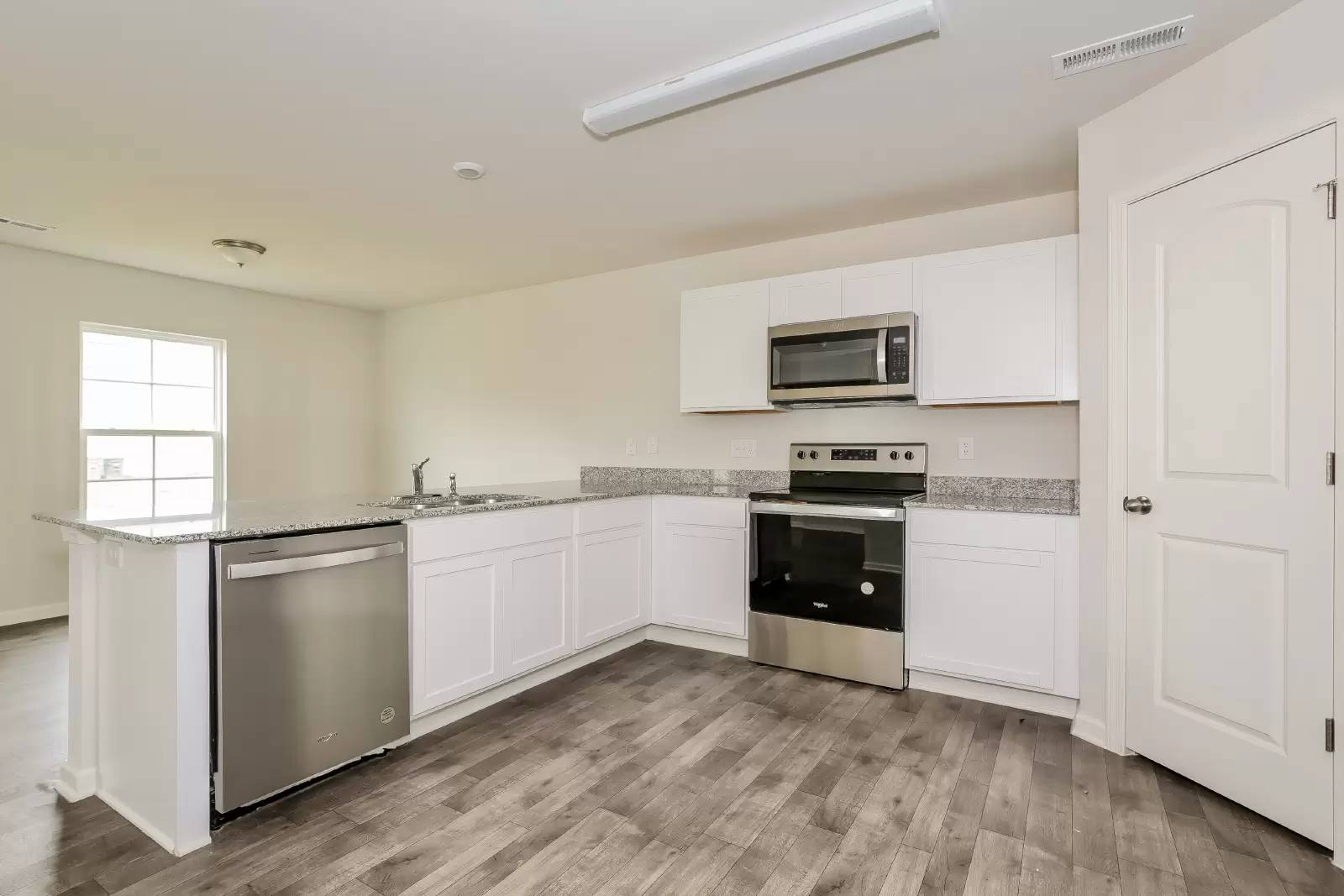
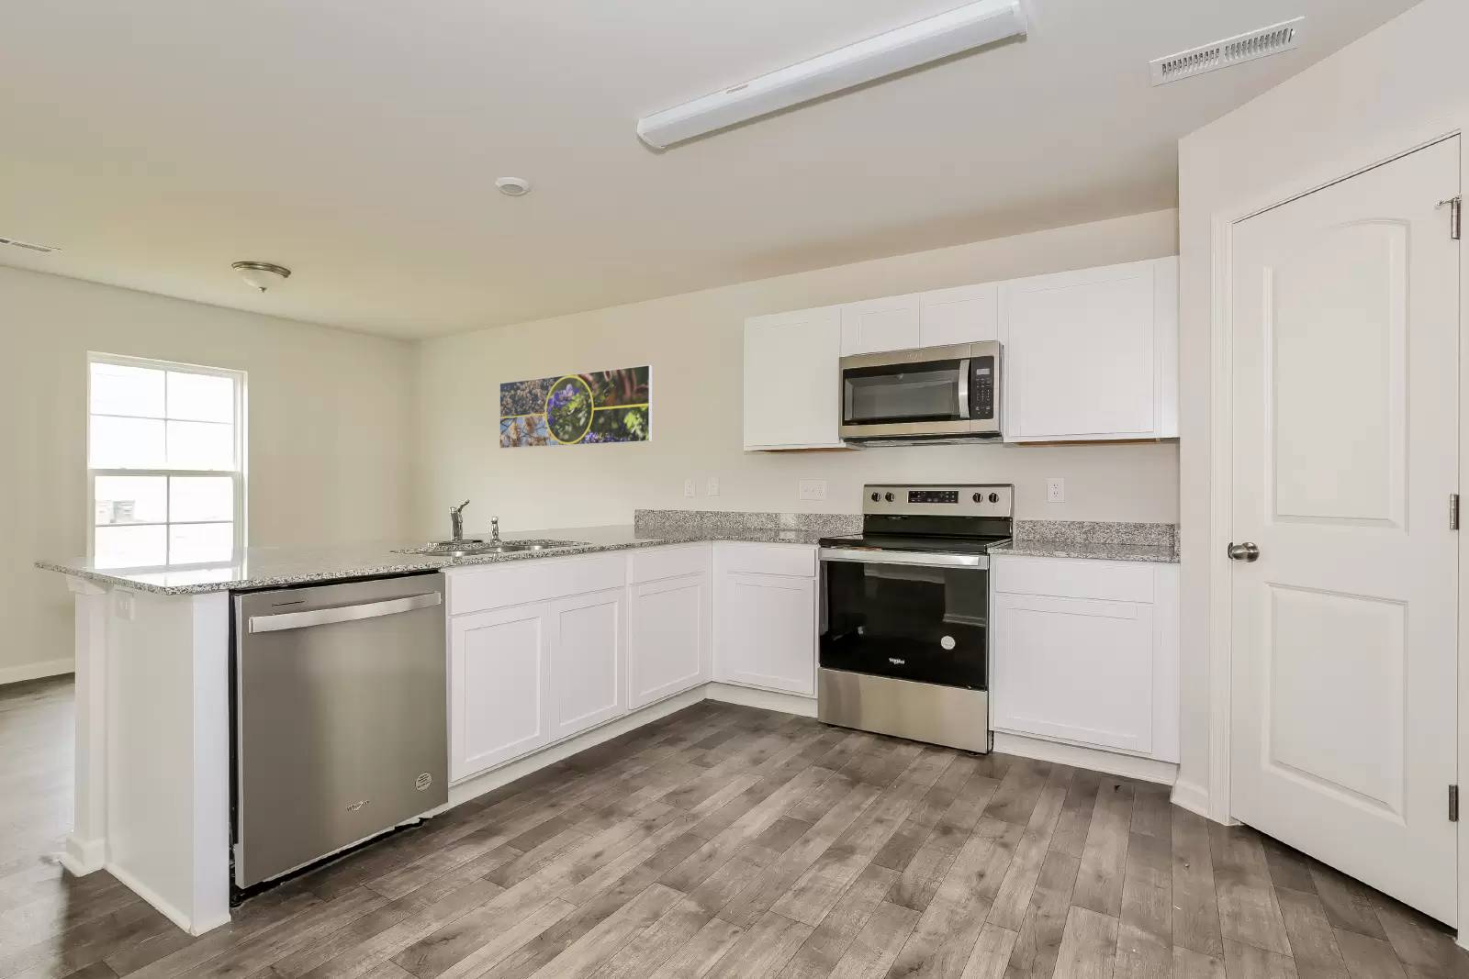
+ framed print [498,364,654,449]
